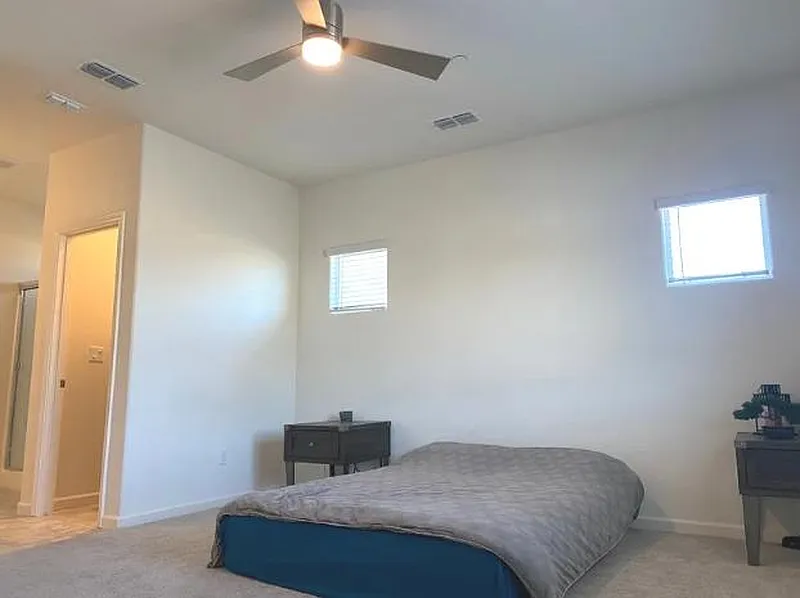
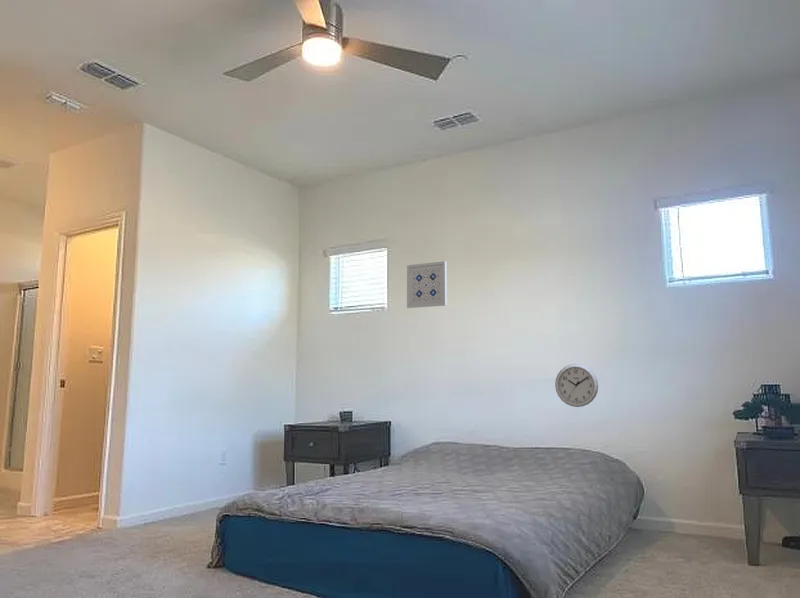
+ wall clock [554,363,599,408]
+ wall art [406,260,448,309]
